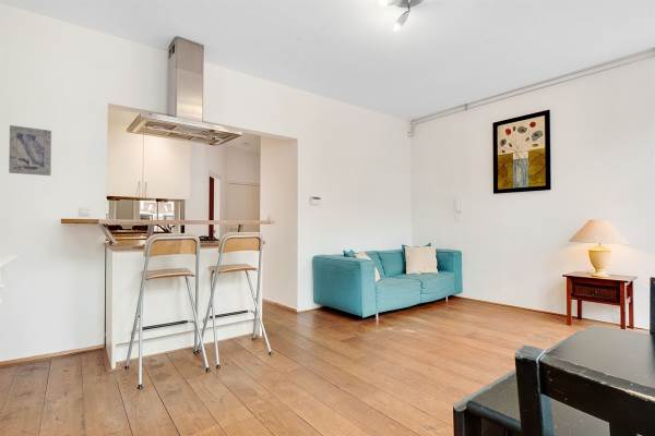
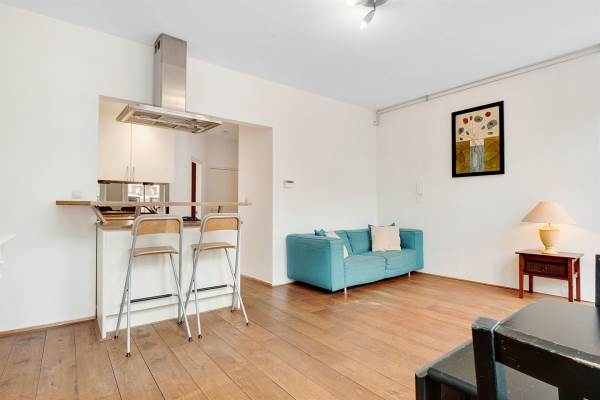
- wall art [8,124,52,177]
